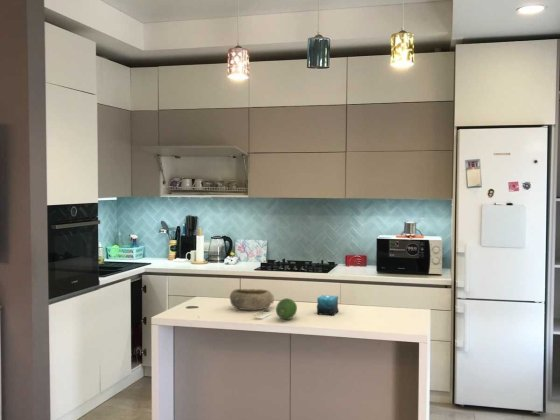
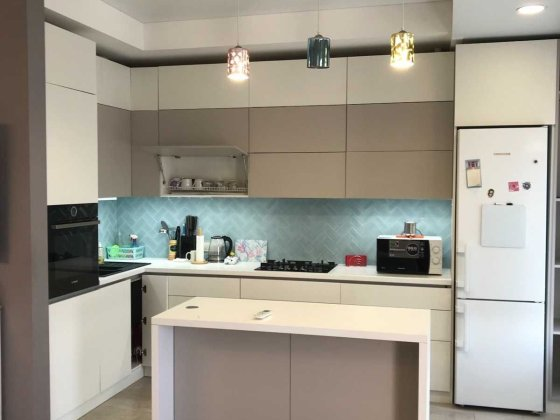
- fruit [275,297,298,320]
- candle [316,294,340,316]
- bowl [229,288,275,311]
